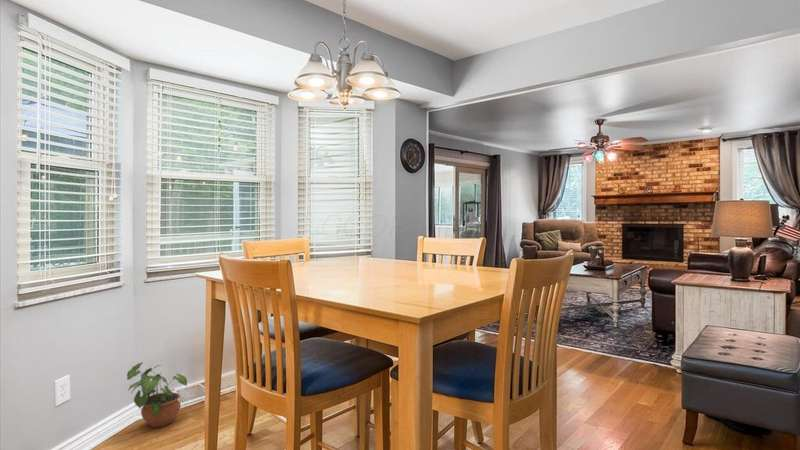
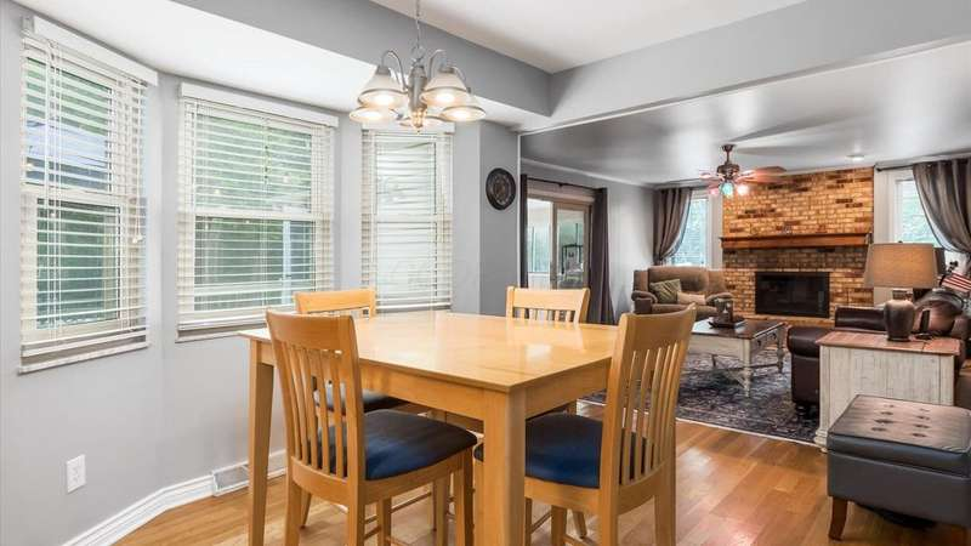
- potted plant [126,361,188,428]
